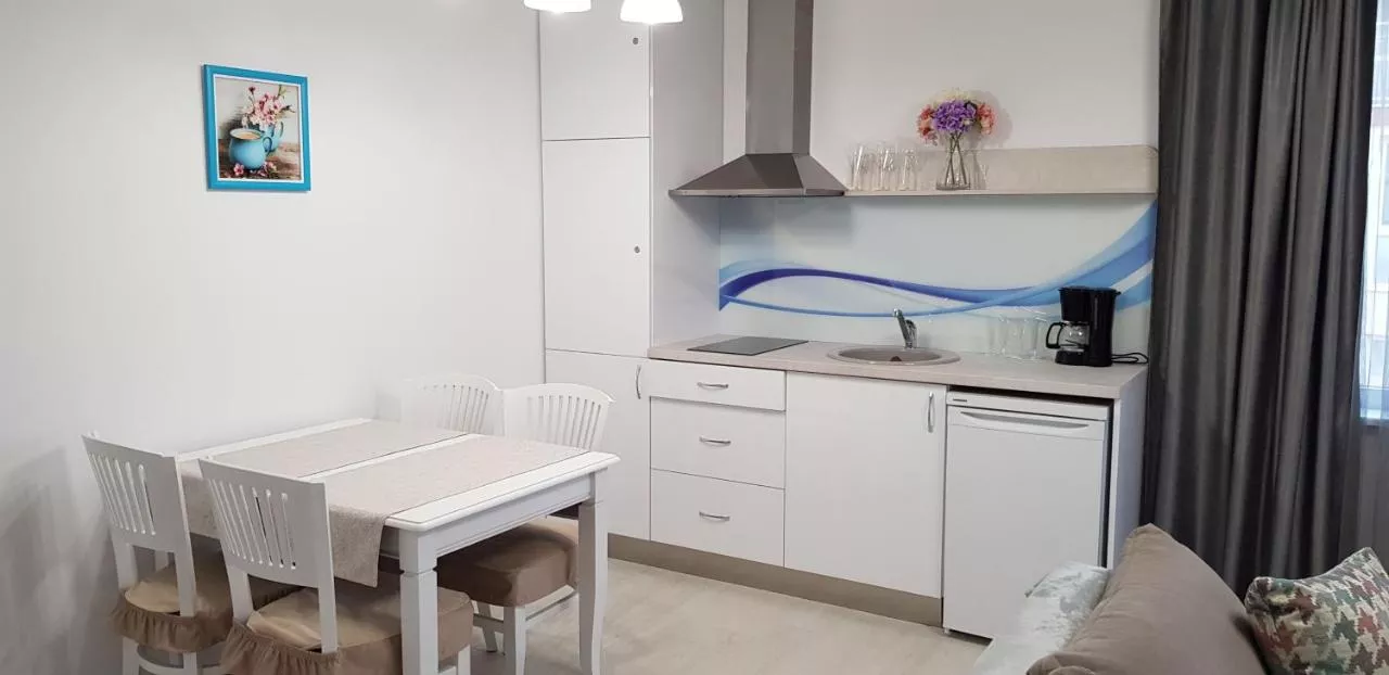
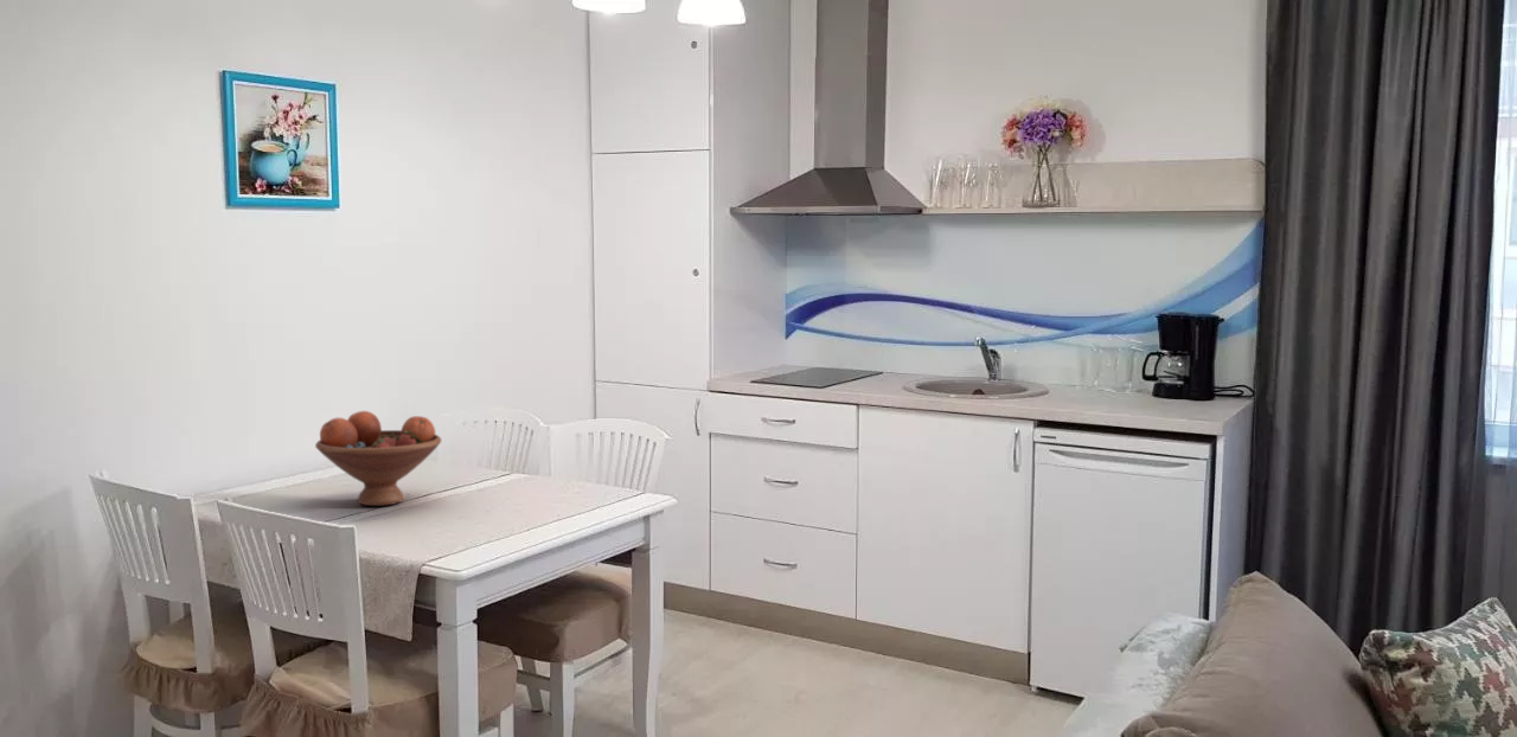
+ fruit bowl [314,410,442,507]
